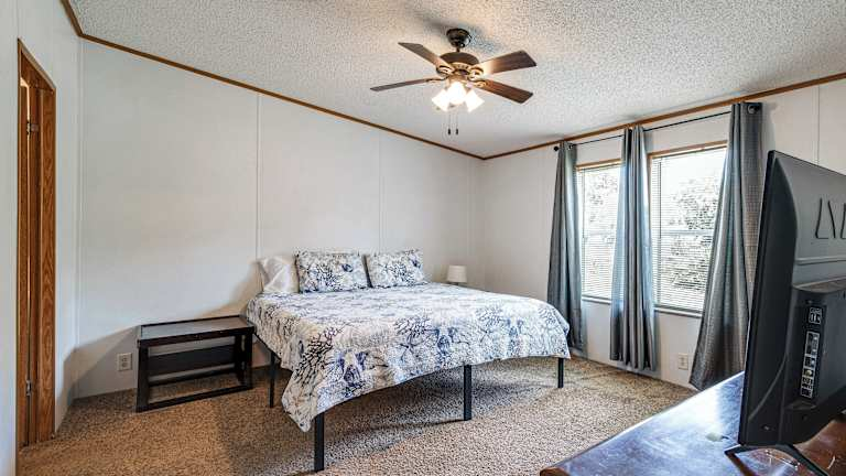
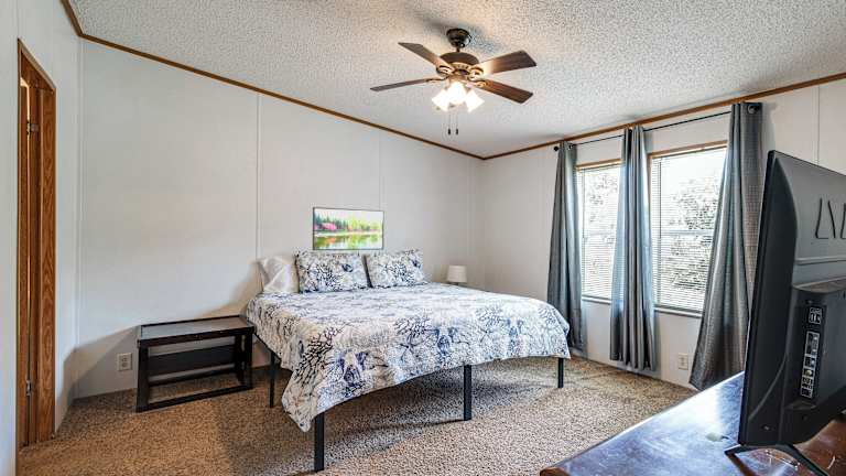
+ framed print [312,206,386,251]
